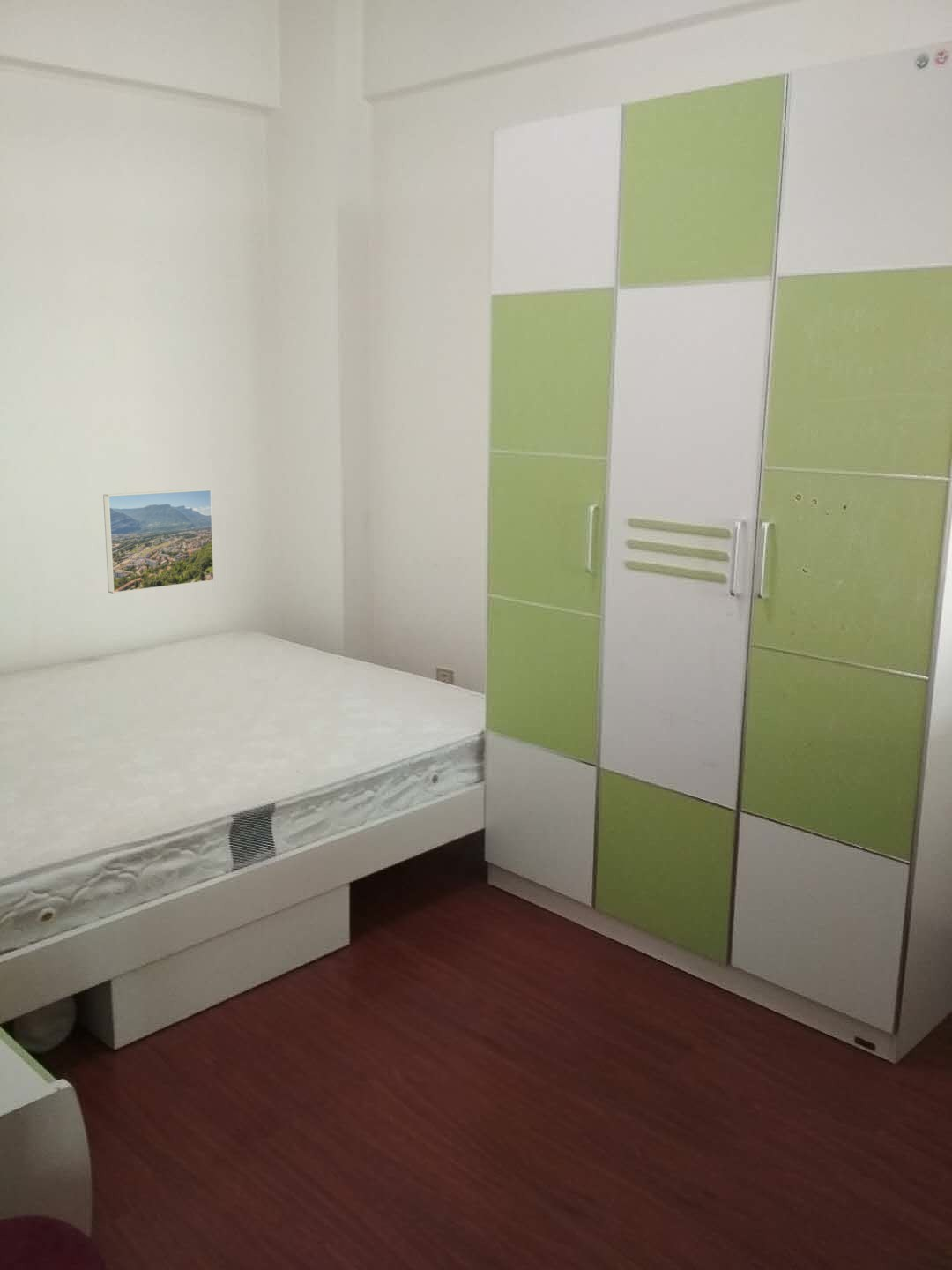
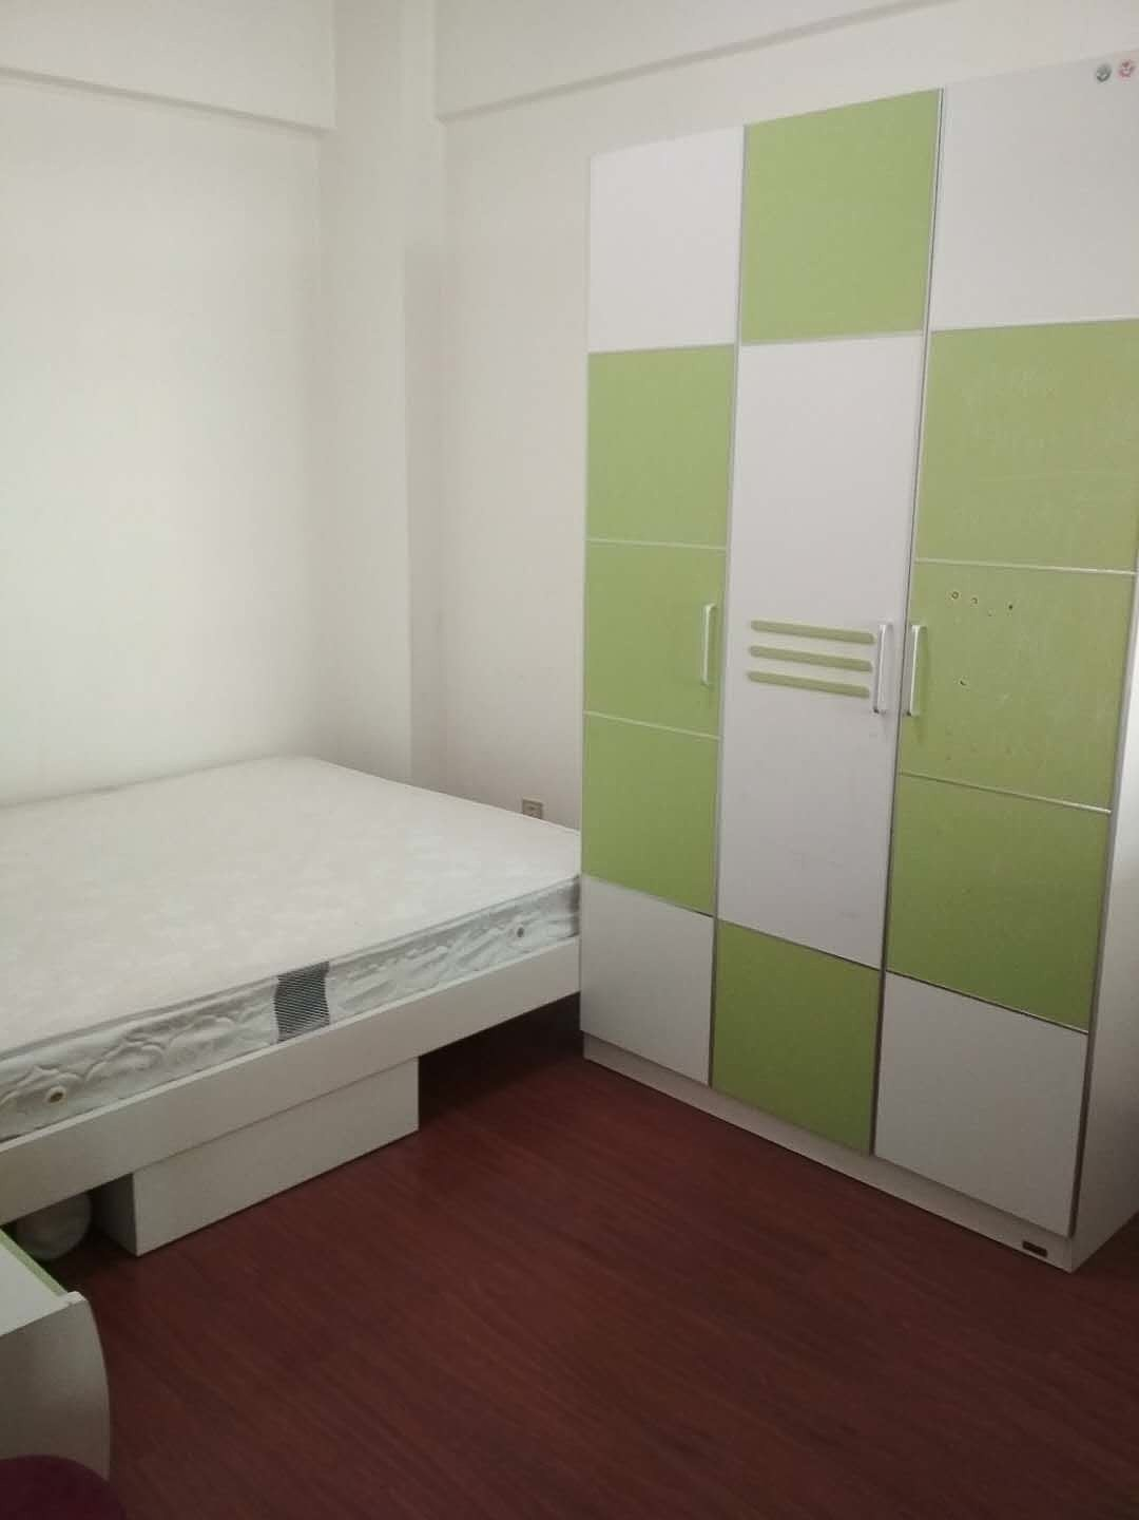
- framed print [102,488,215,594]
